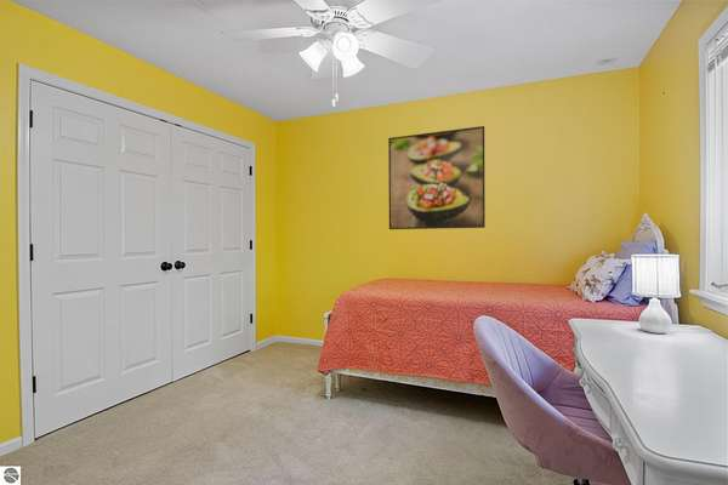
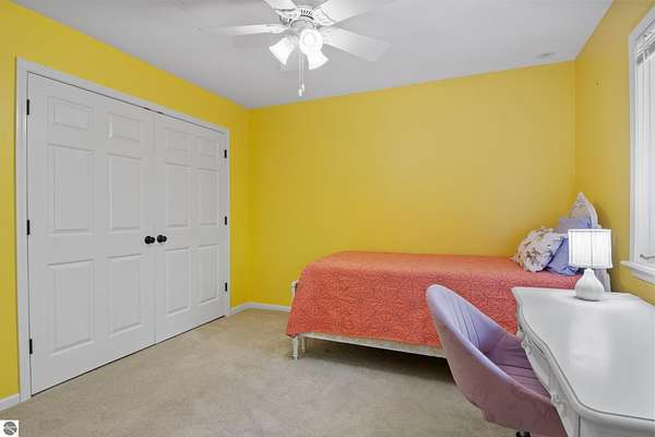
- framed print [387,125,487,230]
